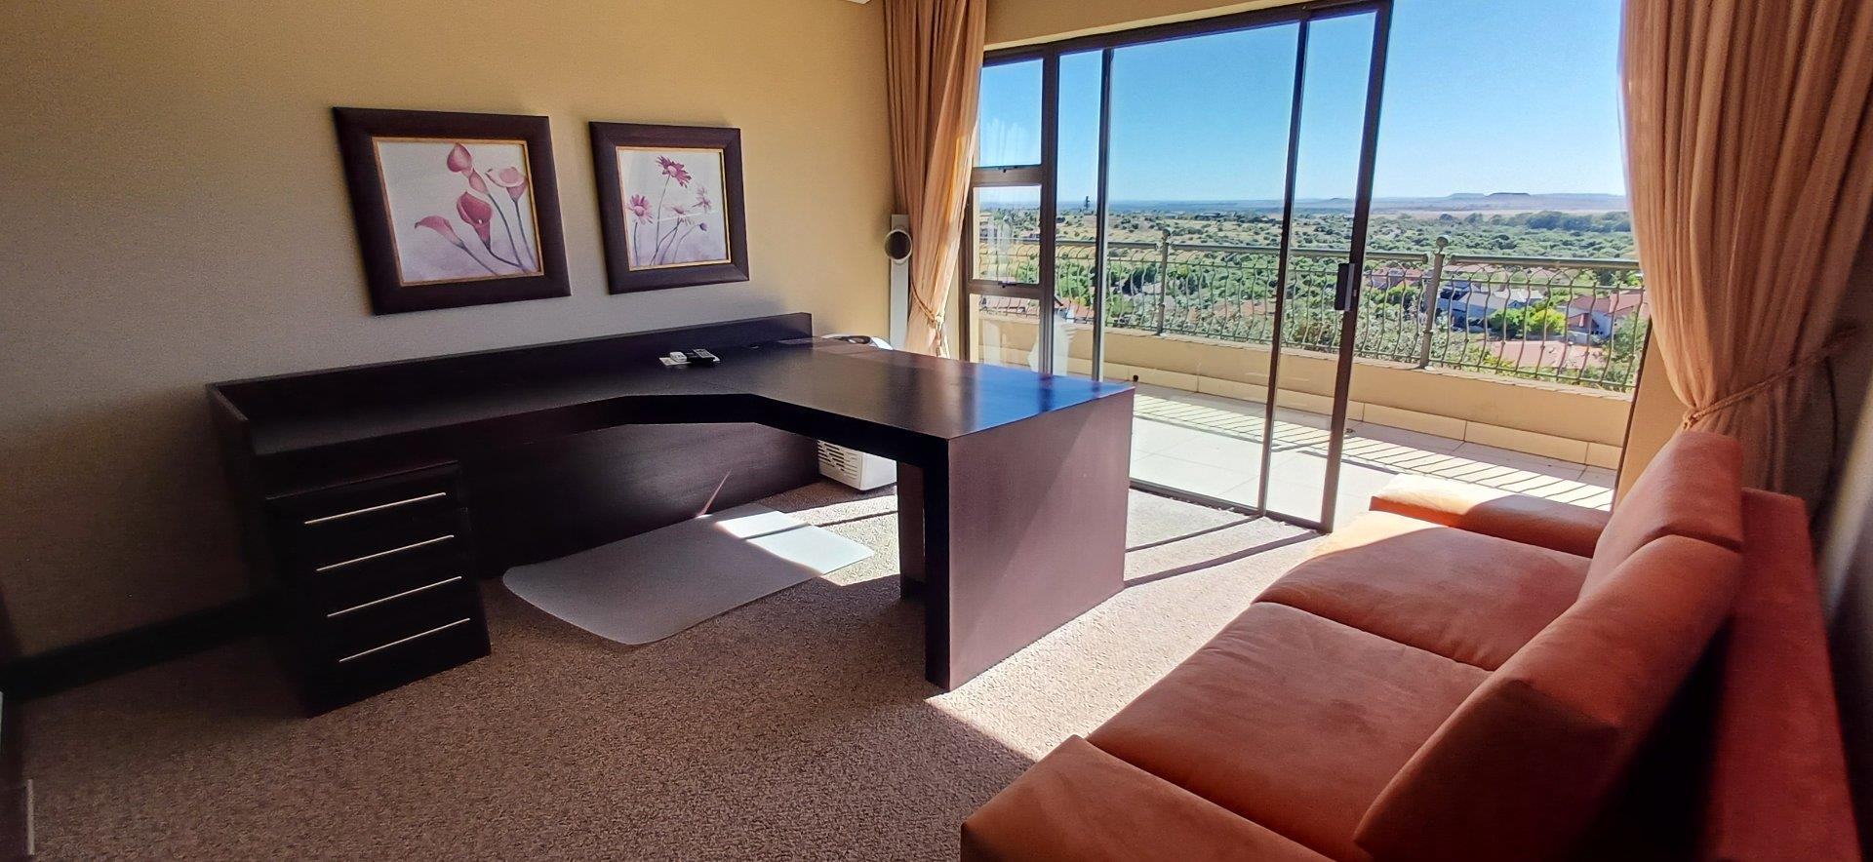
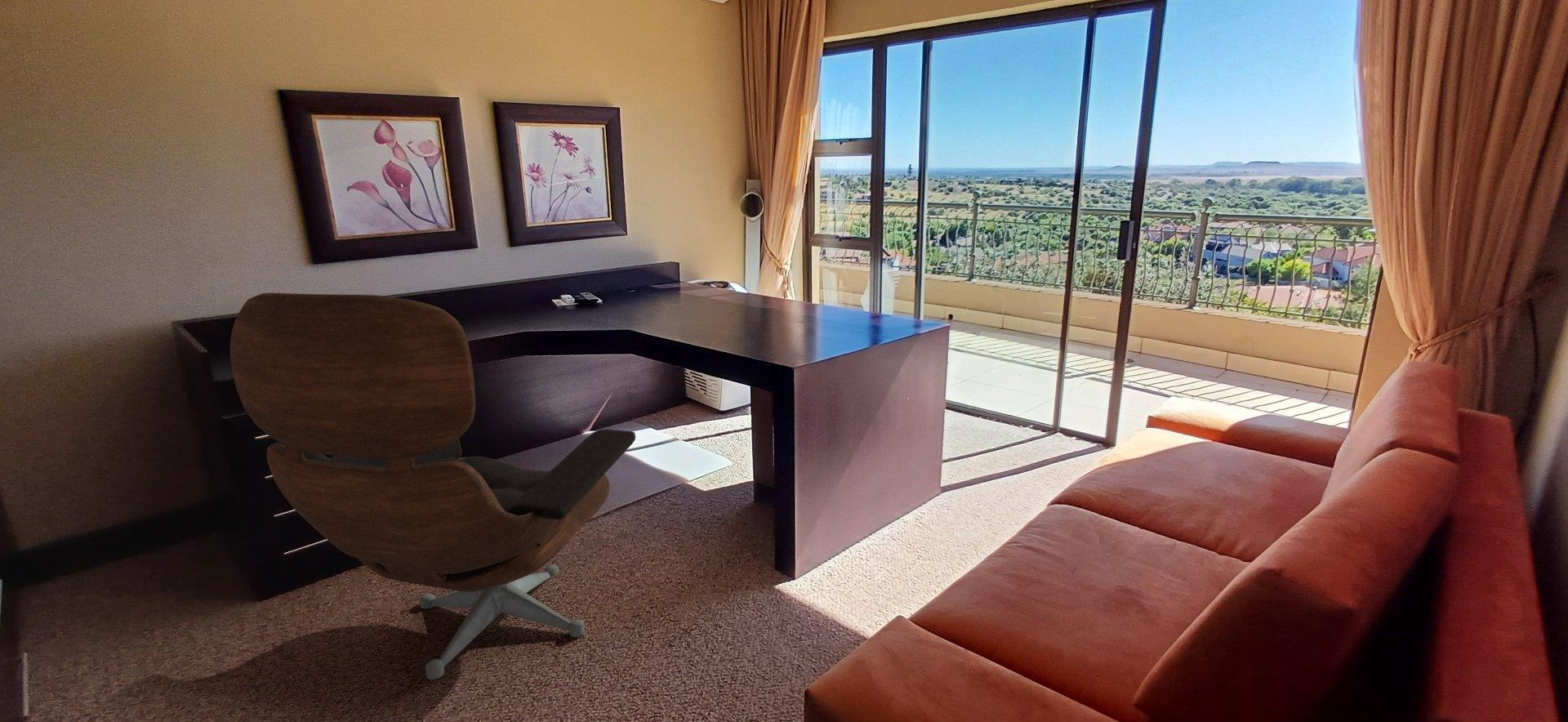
+ office chair [229,292,636,680]
